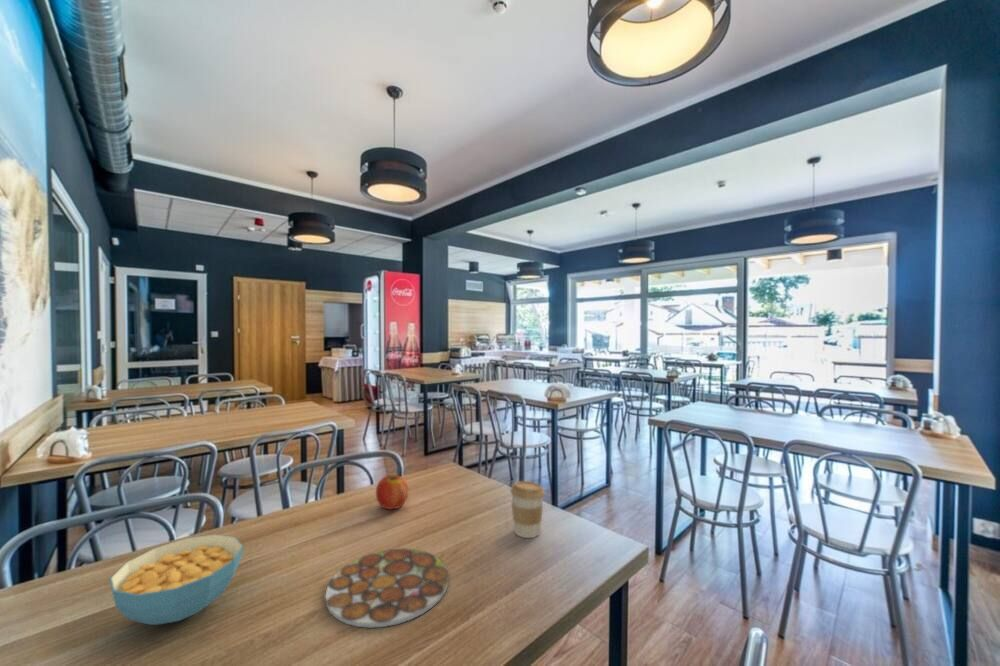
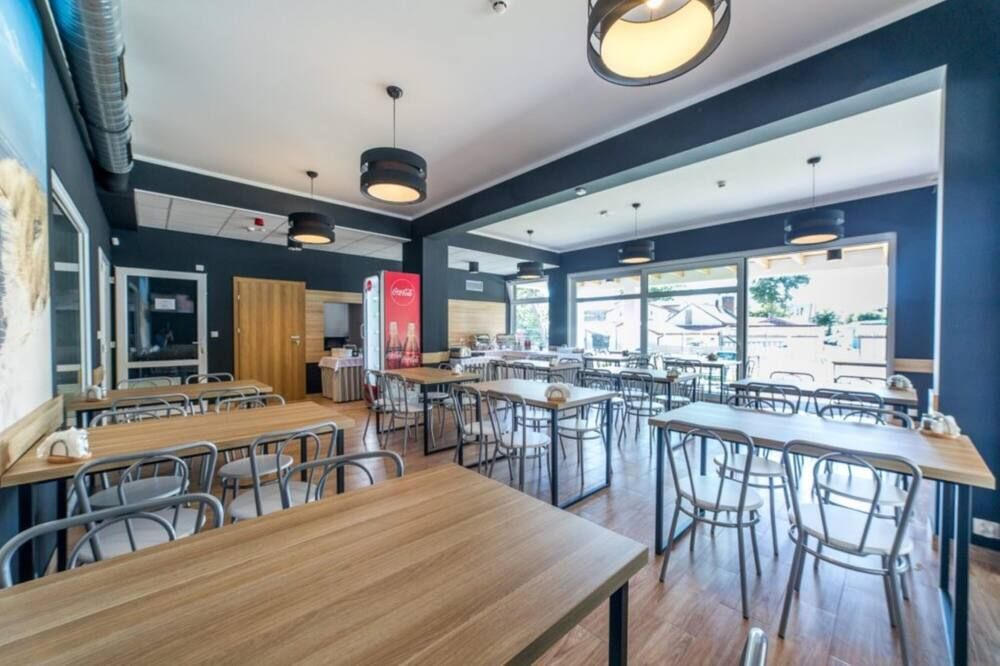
- coffee cup [509,480,546,539]
- fruit [375,473,409,510]
- cereal bowl [109,533,244,626]
- plate [324,548,450,629]
